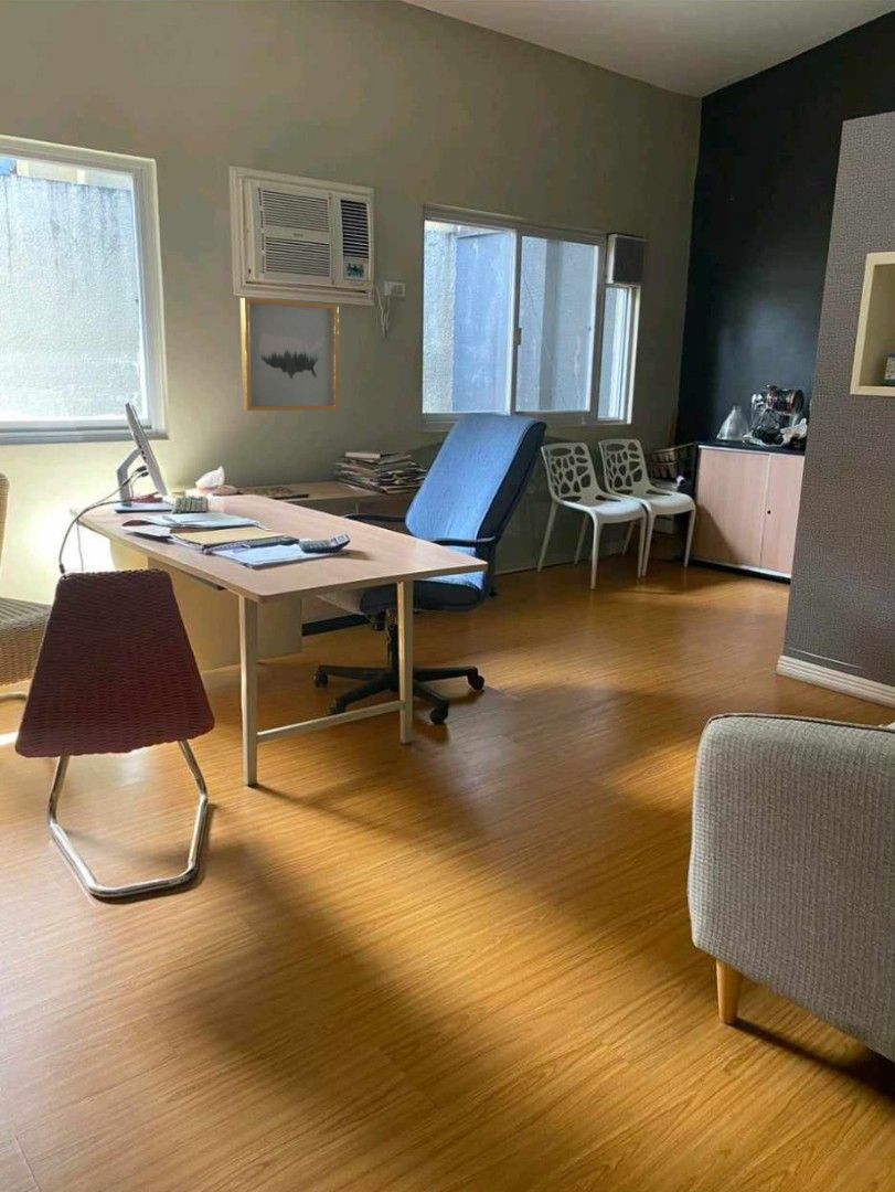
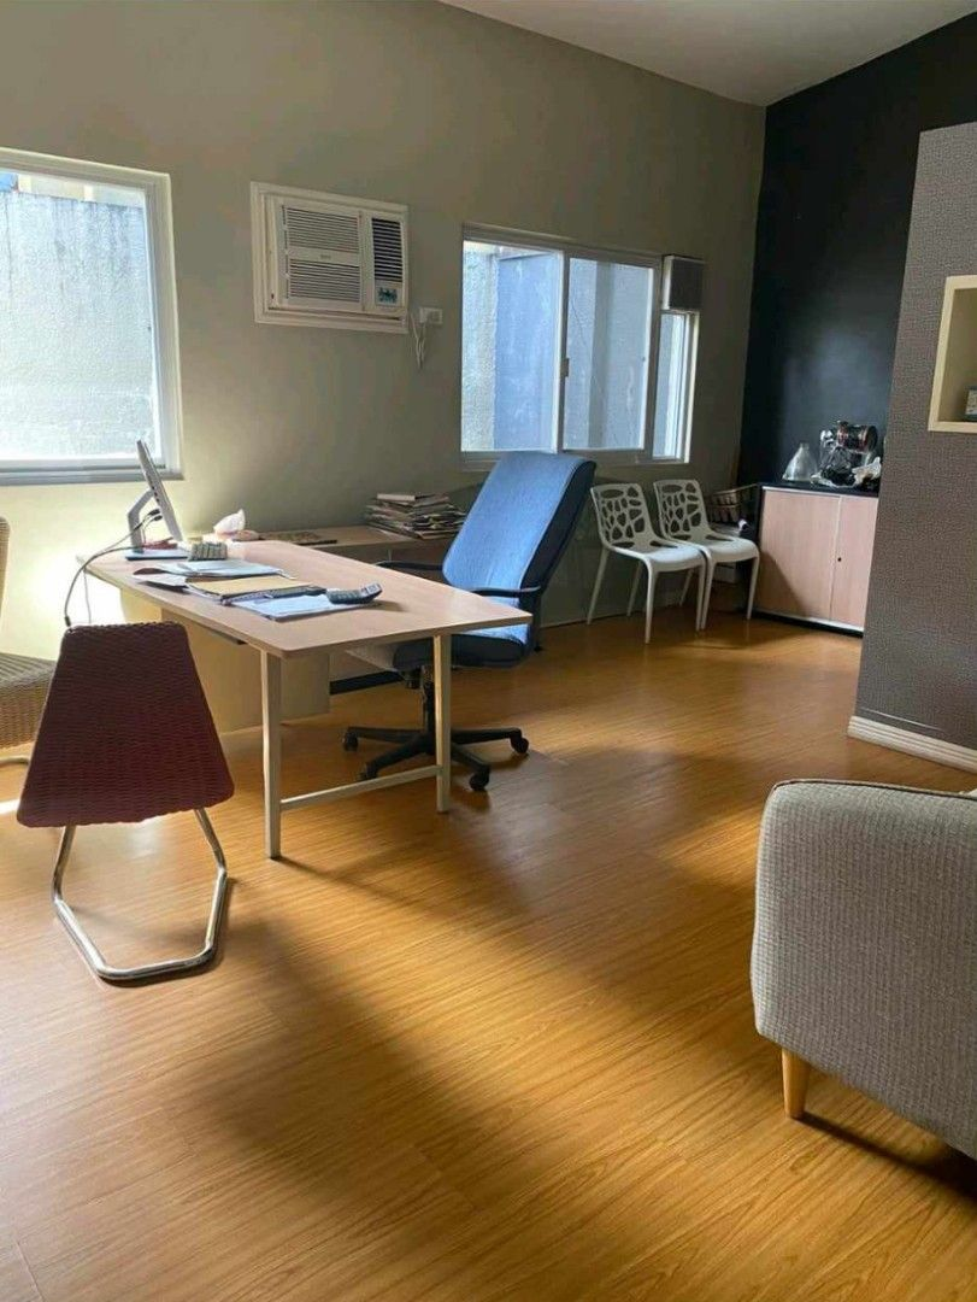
- wall art [239,297,340,412]
